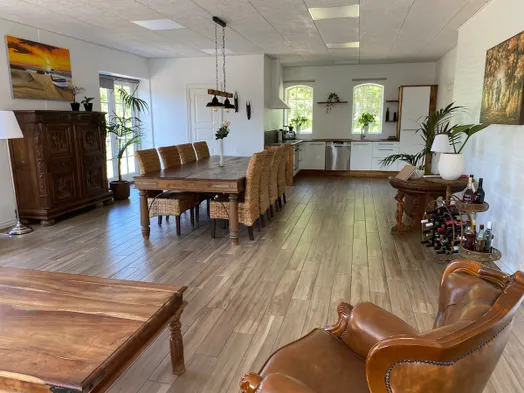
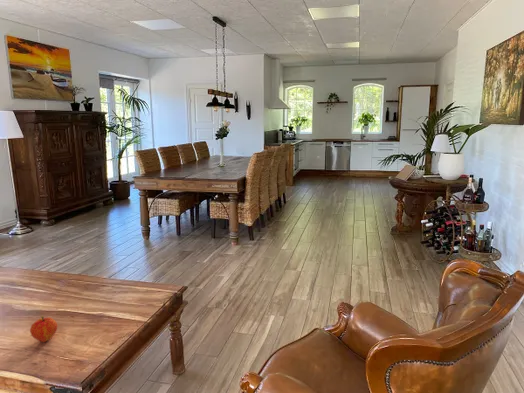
+ fruit [29,315,59,343]
